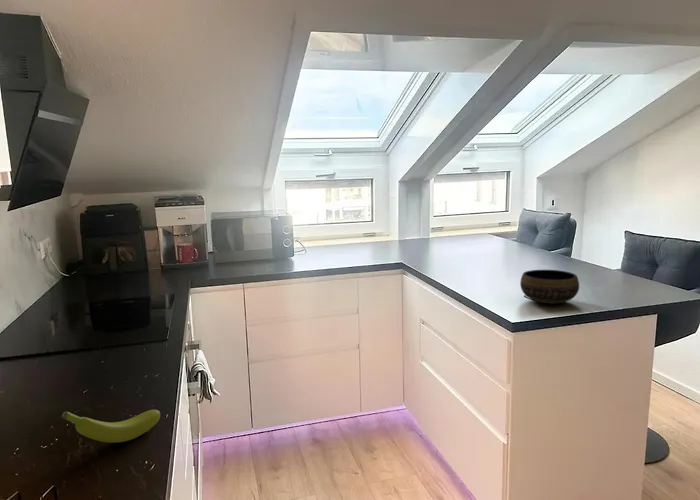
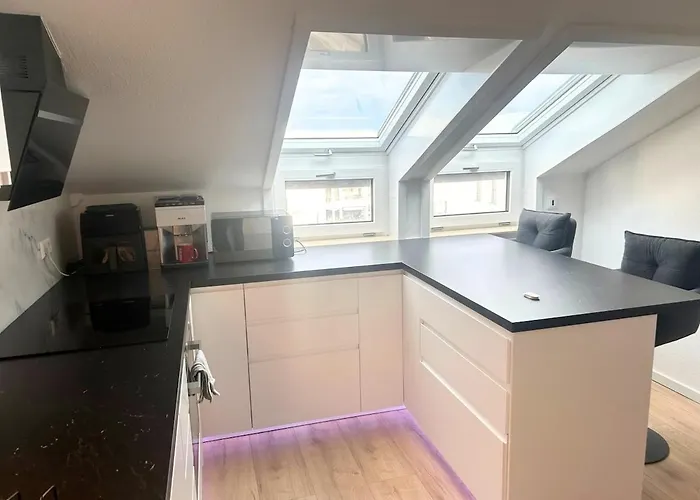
- banana [61,409,161,444]
- bowl [519,269,580,305]
